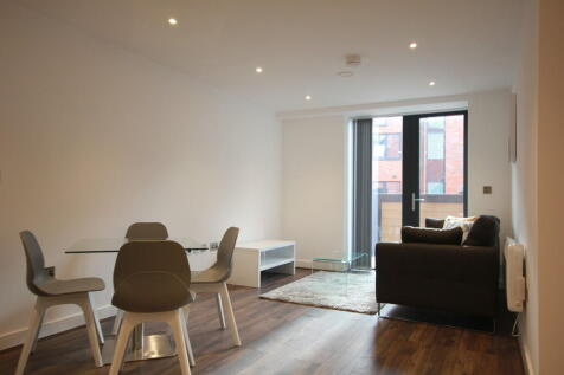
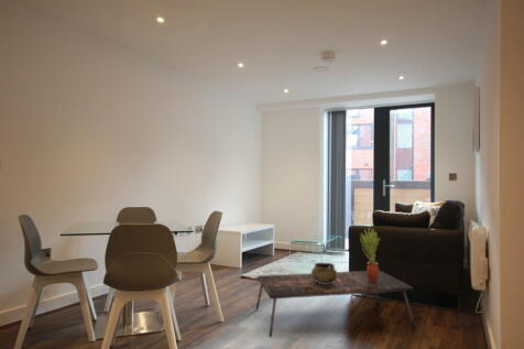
+ decorative bowl [310,262,338,284]
+ coffee table [254,270,416,338]
+ potted plant [359,227,381,282]
